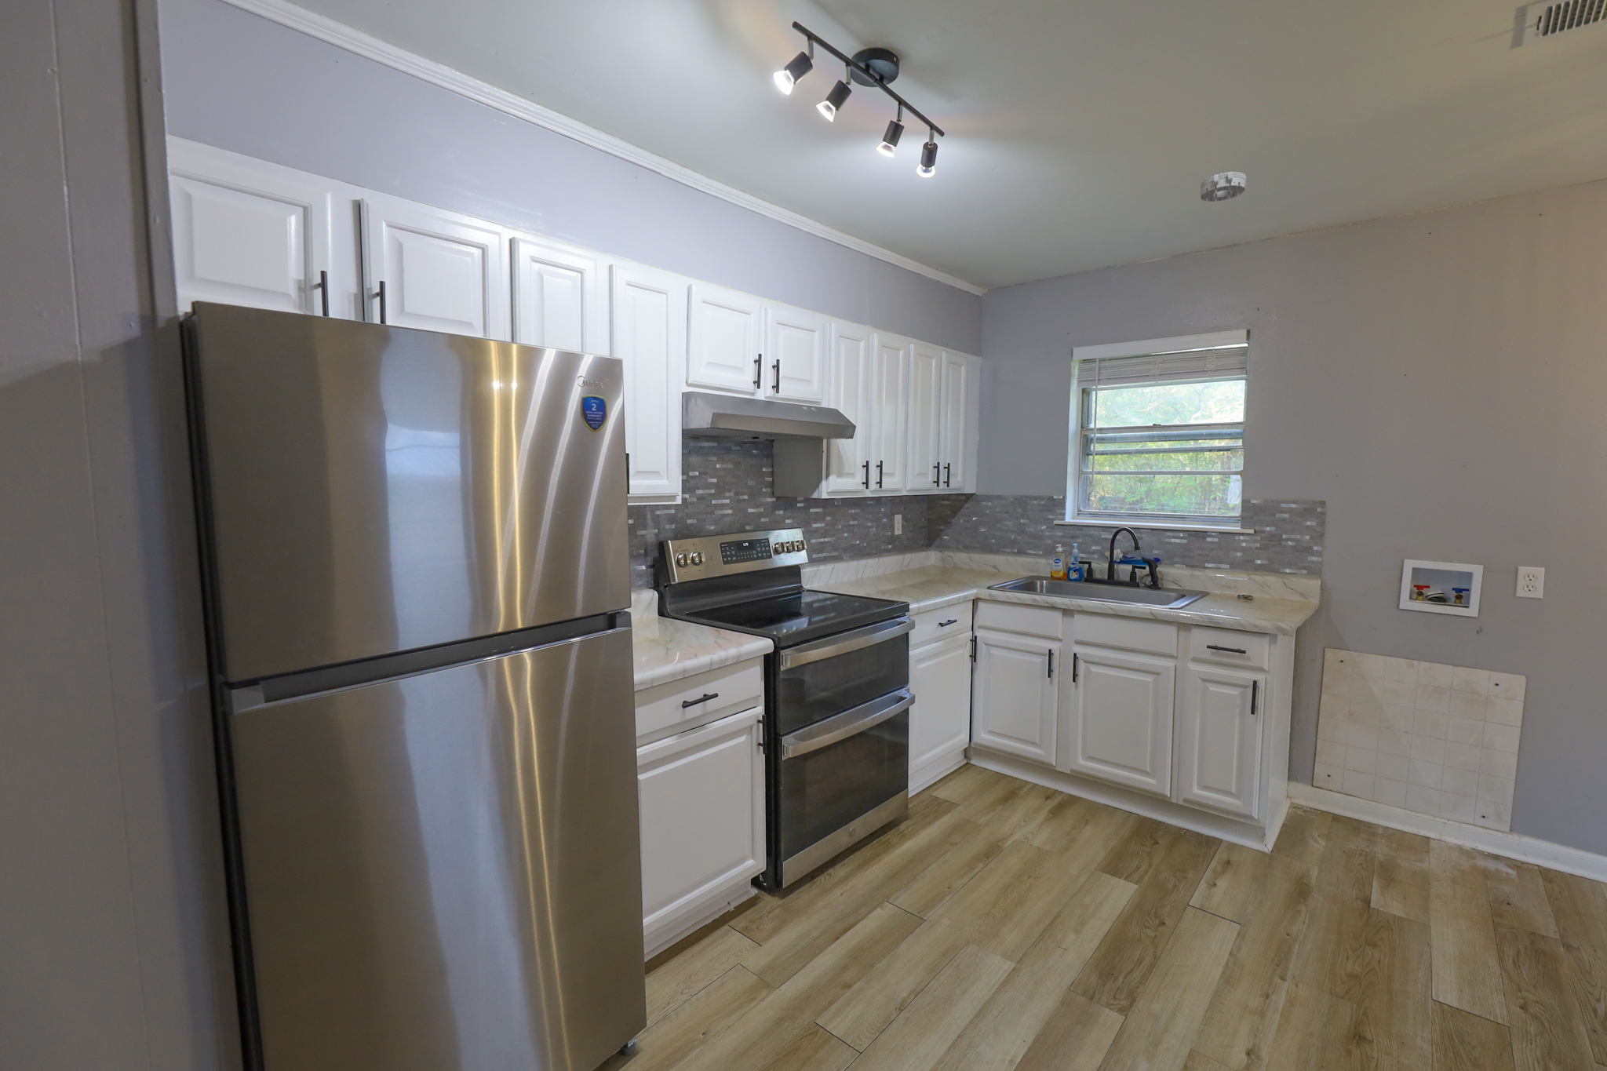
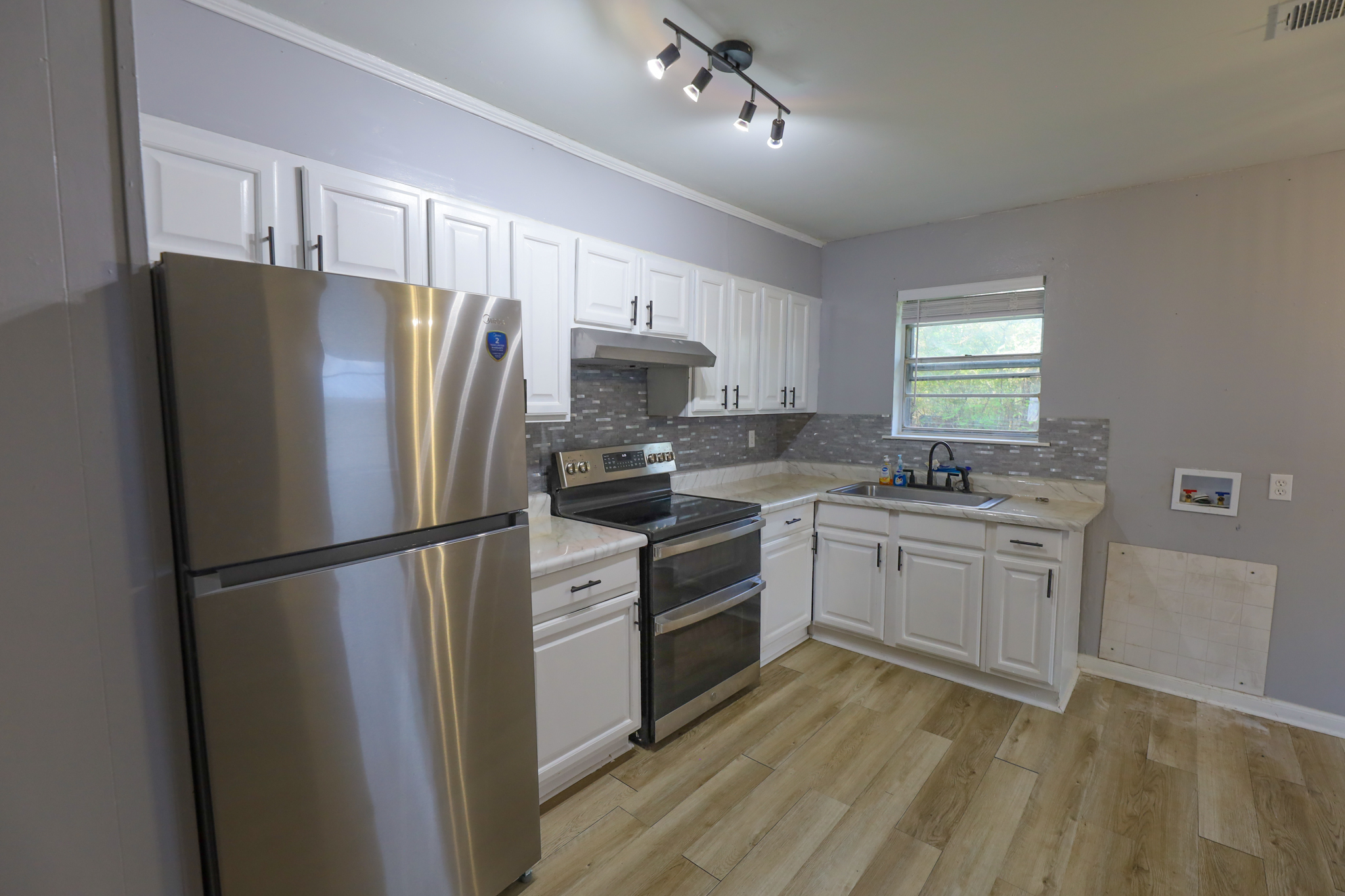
- smoke detector [1200,170,1247,202]
